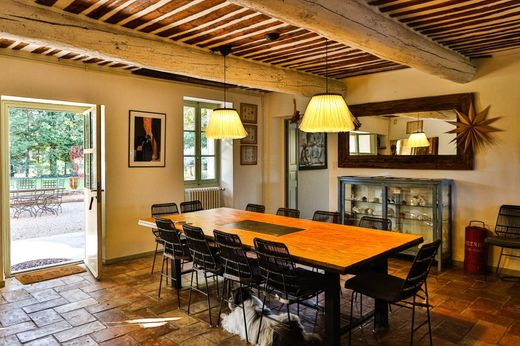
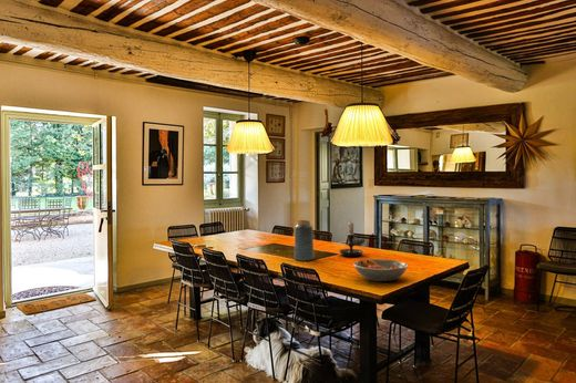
+ candle holder [338,221,364,258]
+ fruit bowl [352,258,409,282]
+ vase [294,219,315,261]
